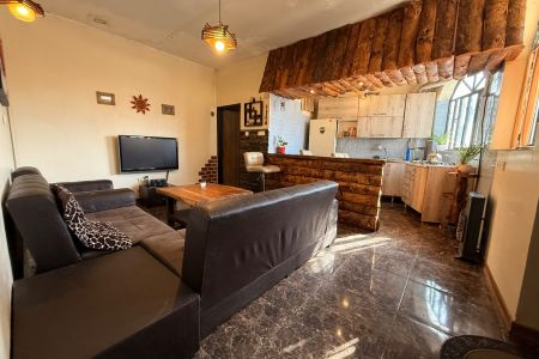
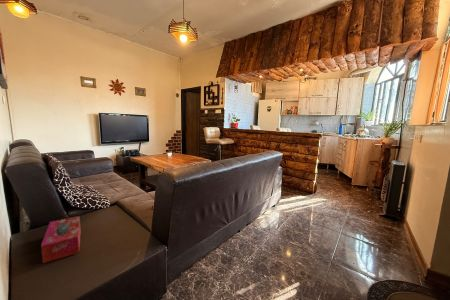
+ tissue box [40,215,82,264]
